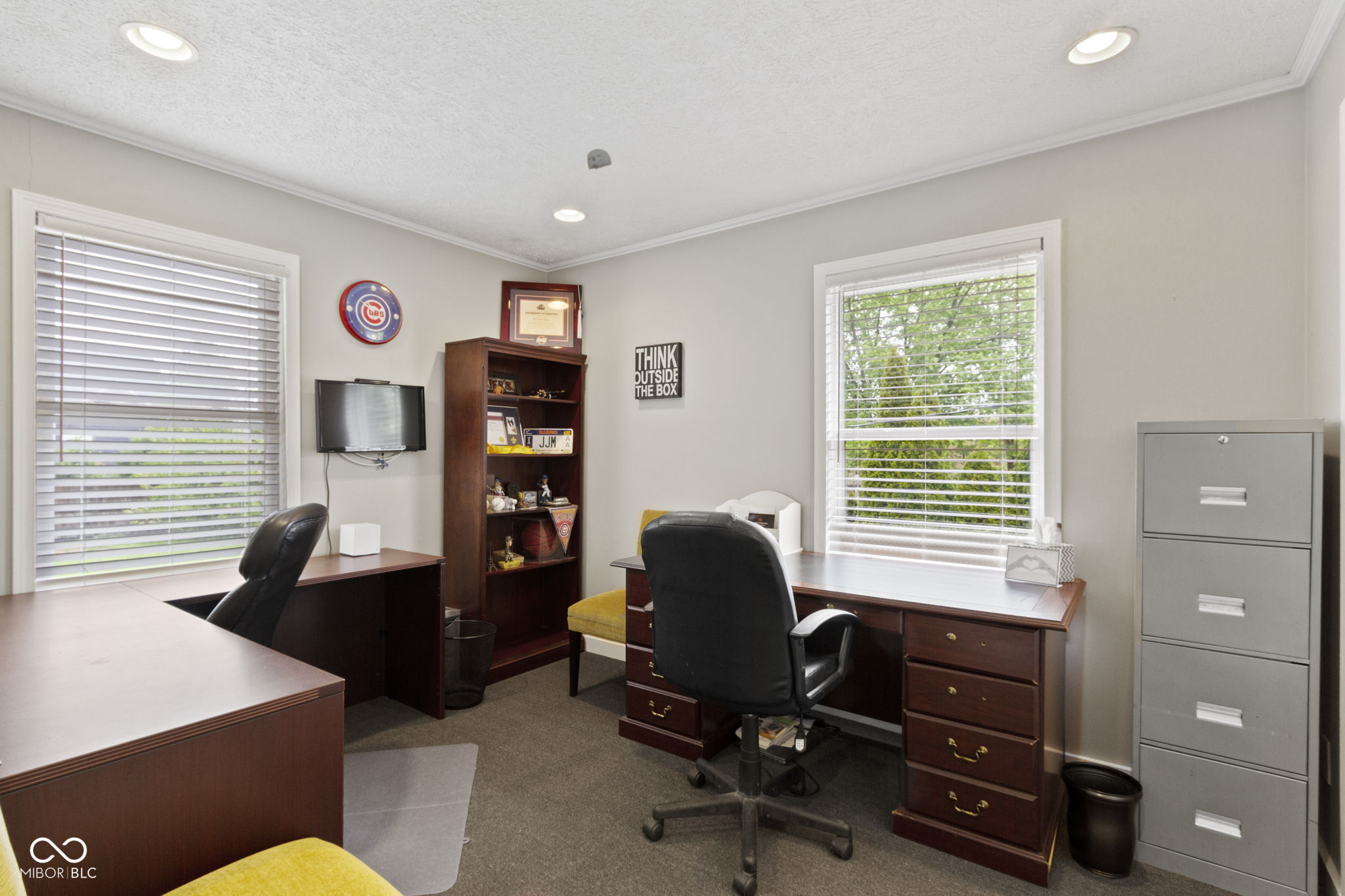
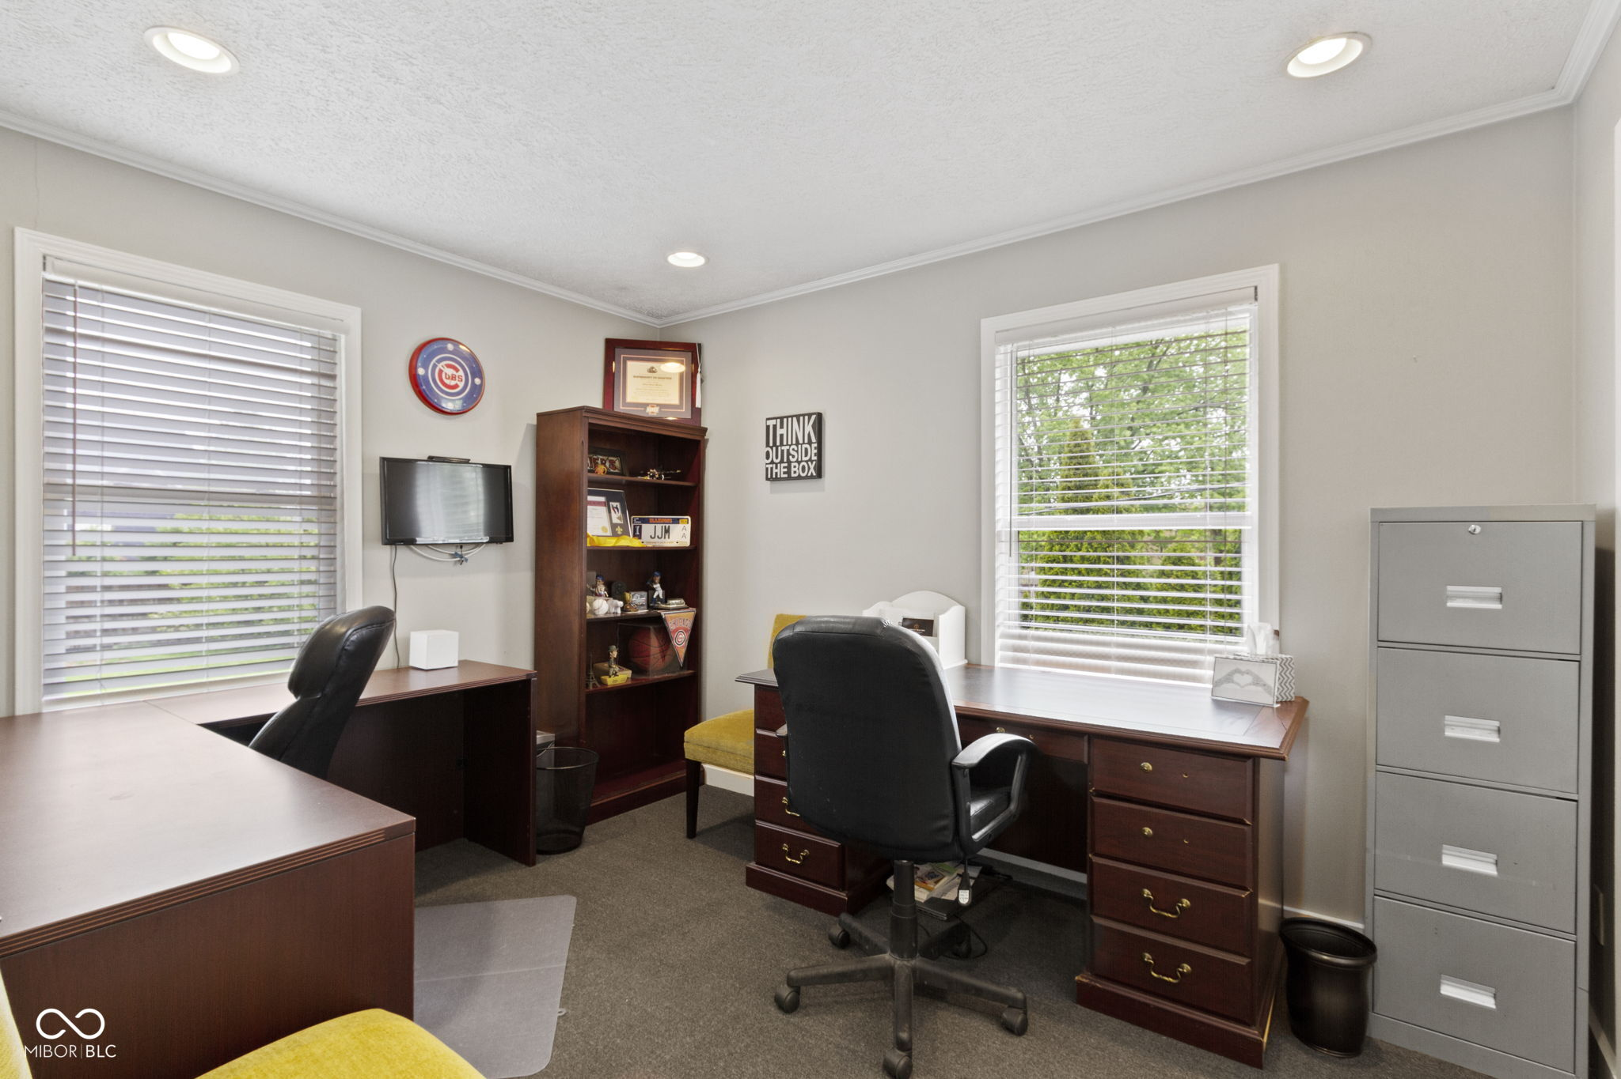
- smoke detector [586,148,612,171]
